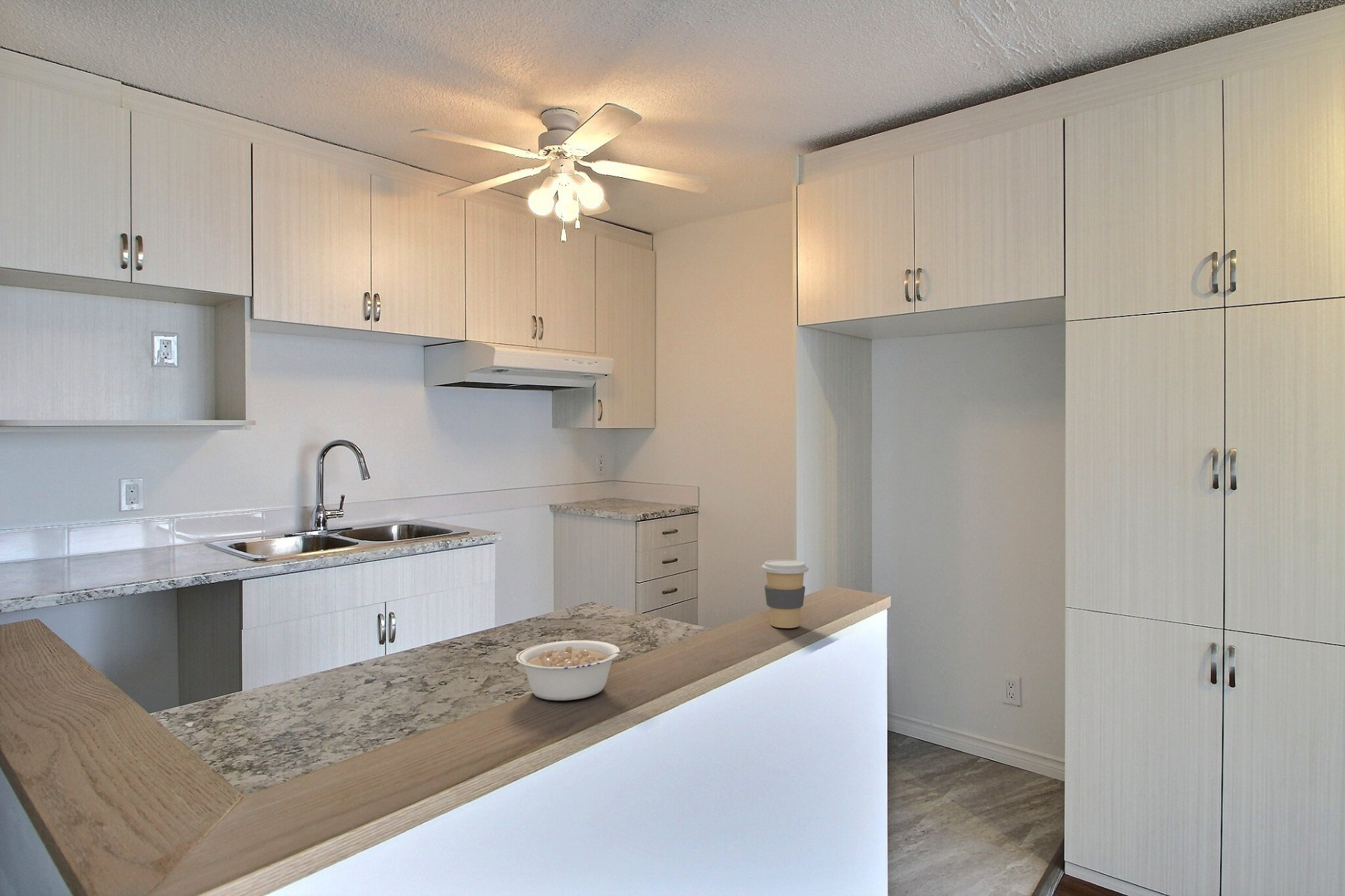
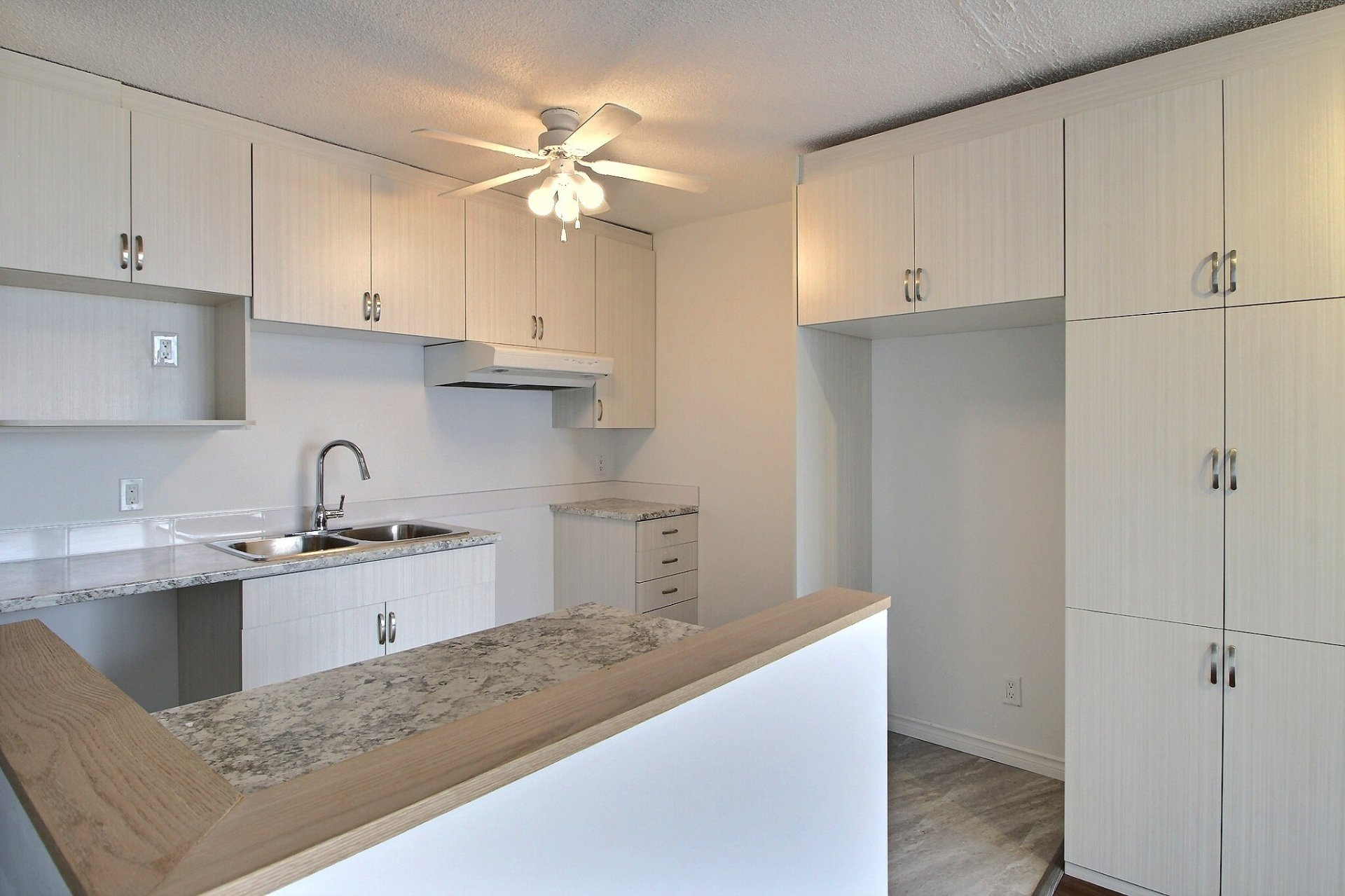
- legume [516,640,642,701]
- coffee cup [761,559,809,629]
